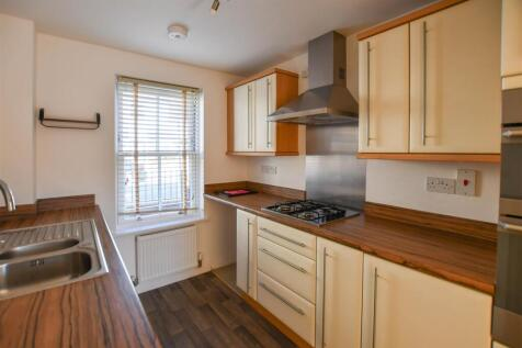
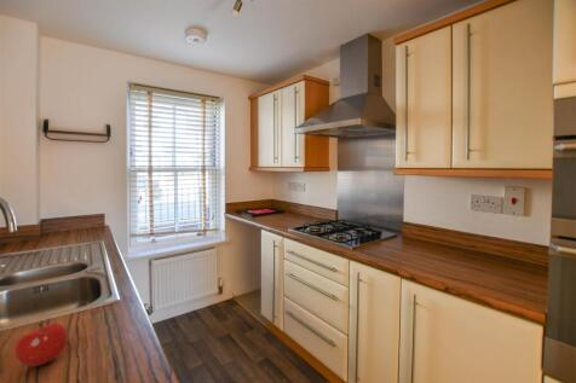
+ fruit [15,321,69,367]
